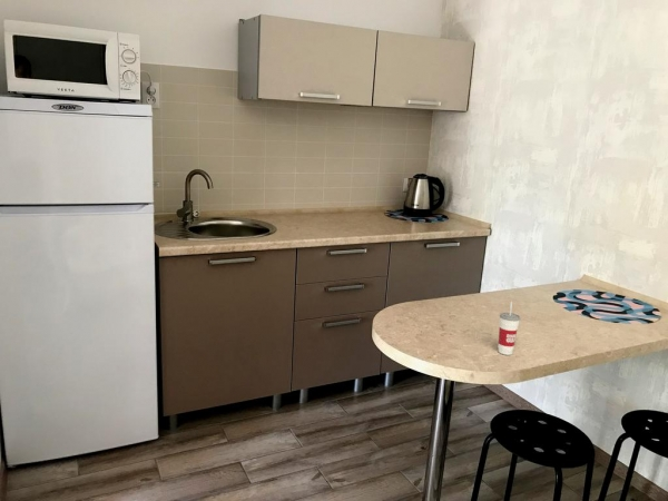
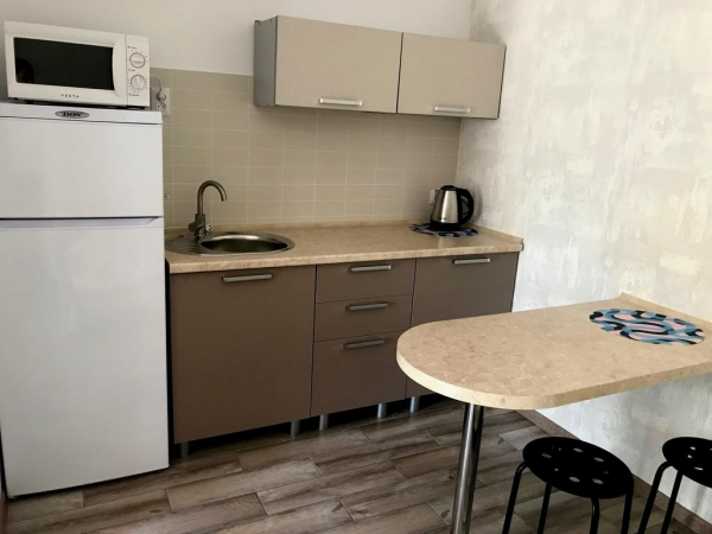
- cup [497,301,521,356]
